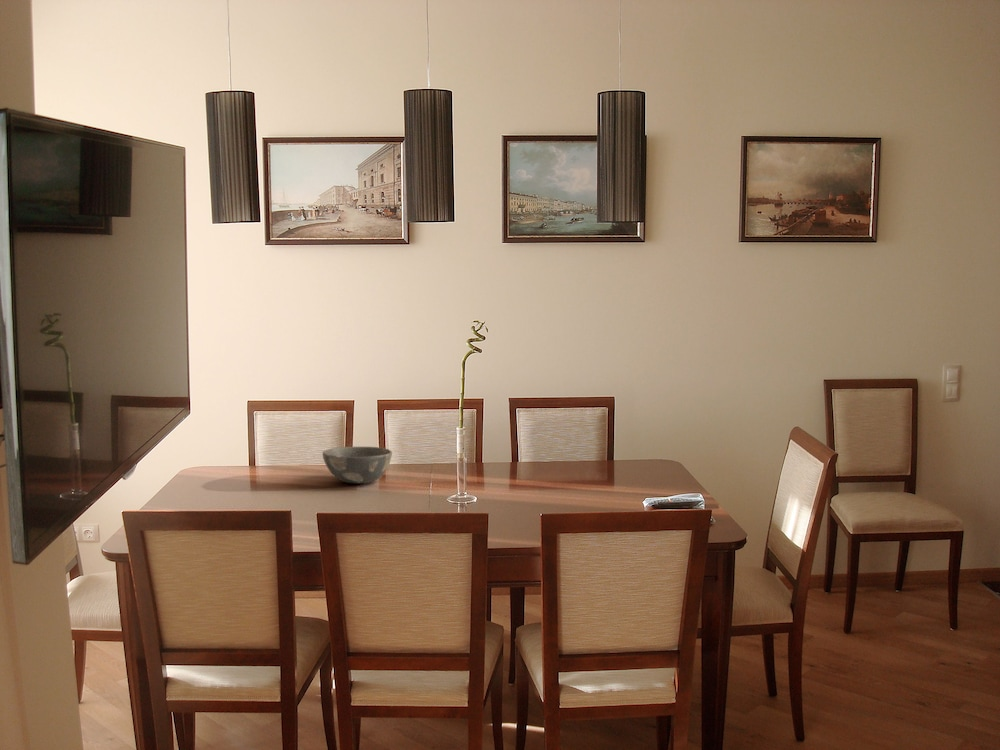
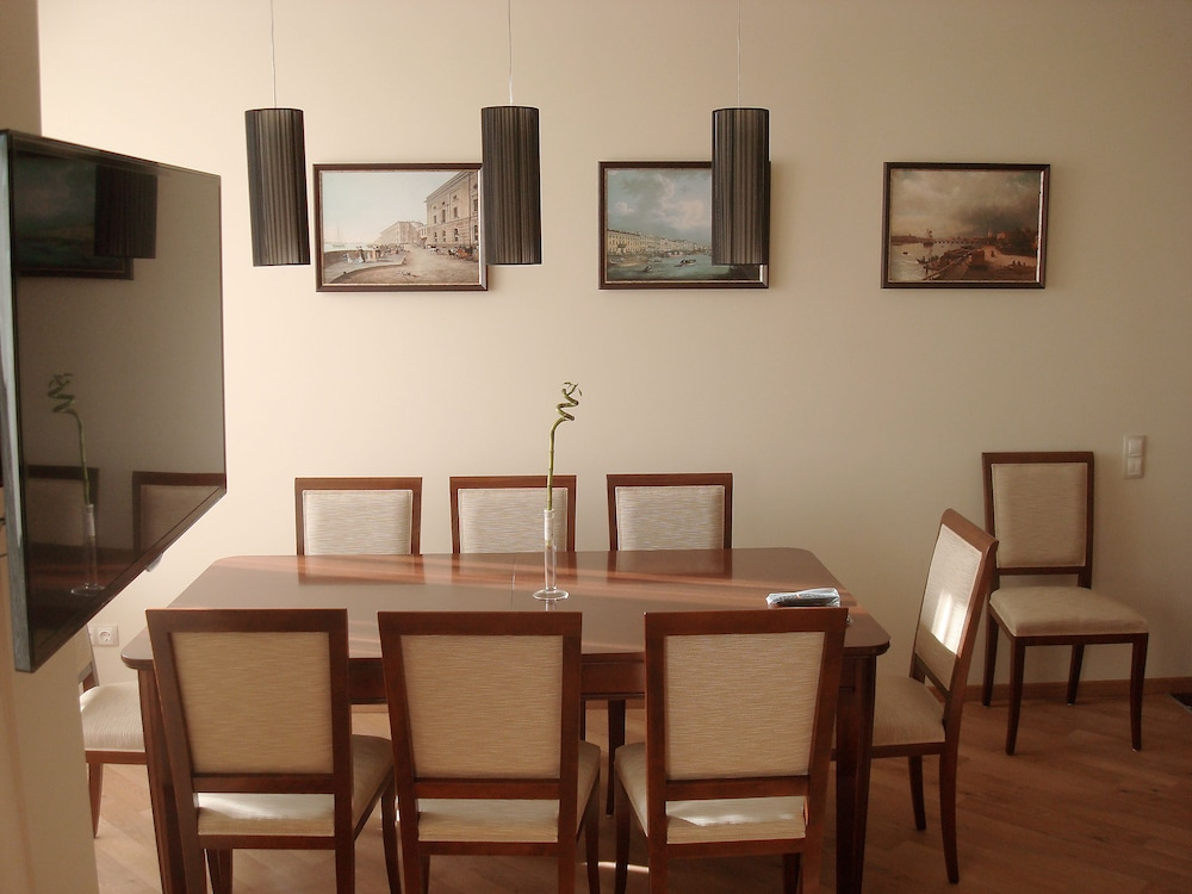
- bowl [322,446,393,484]
